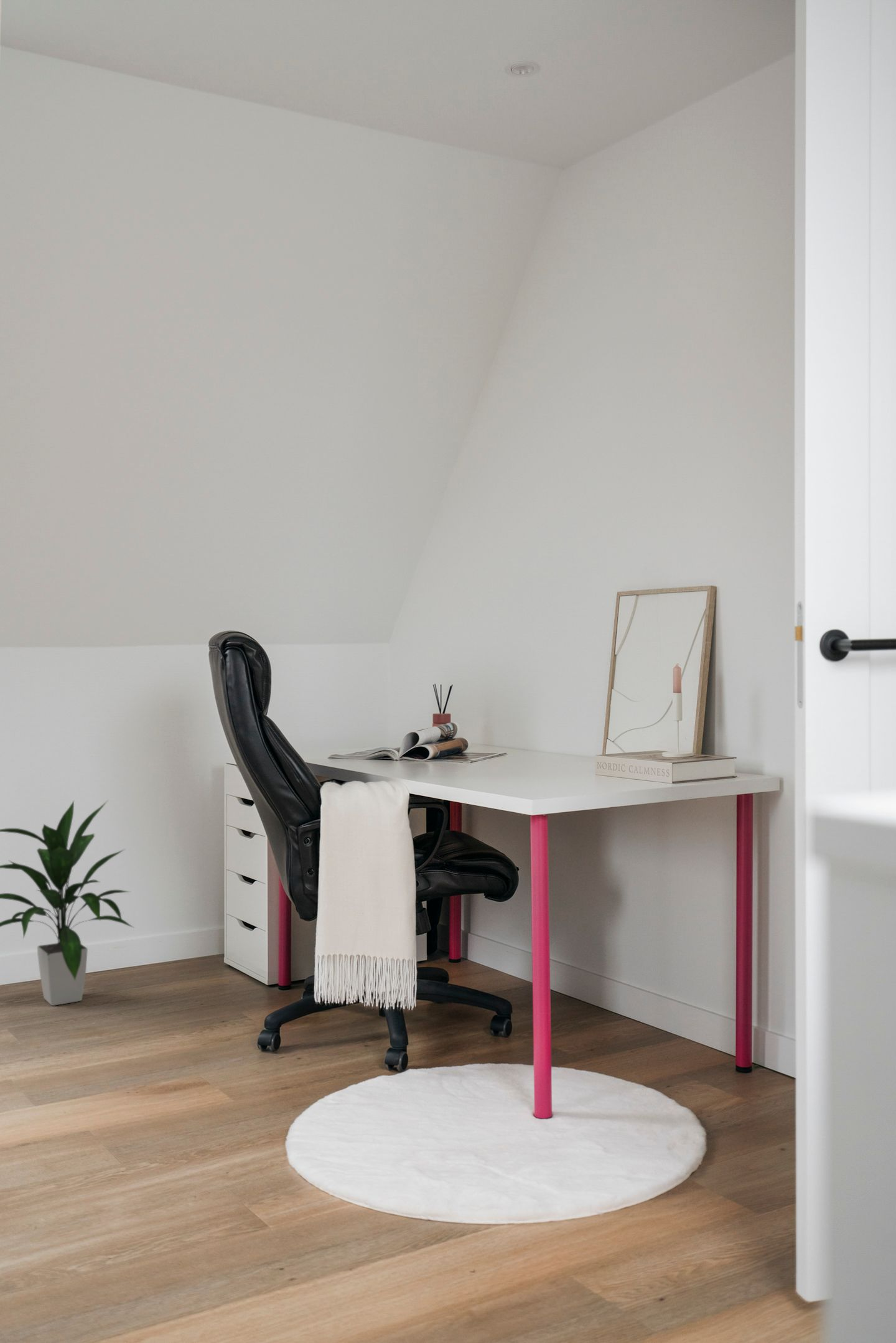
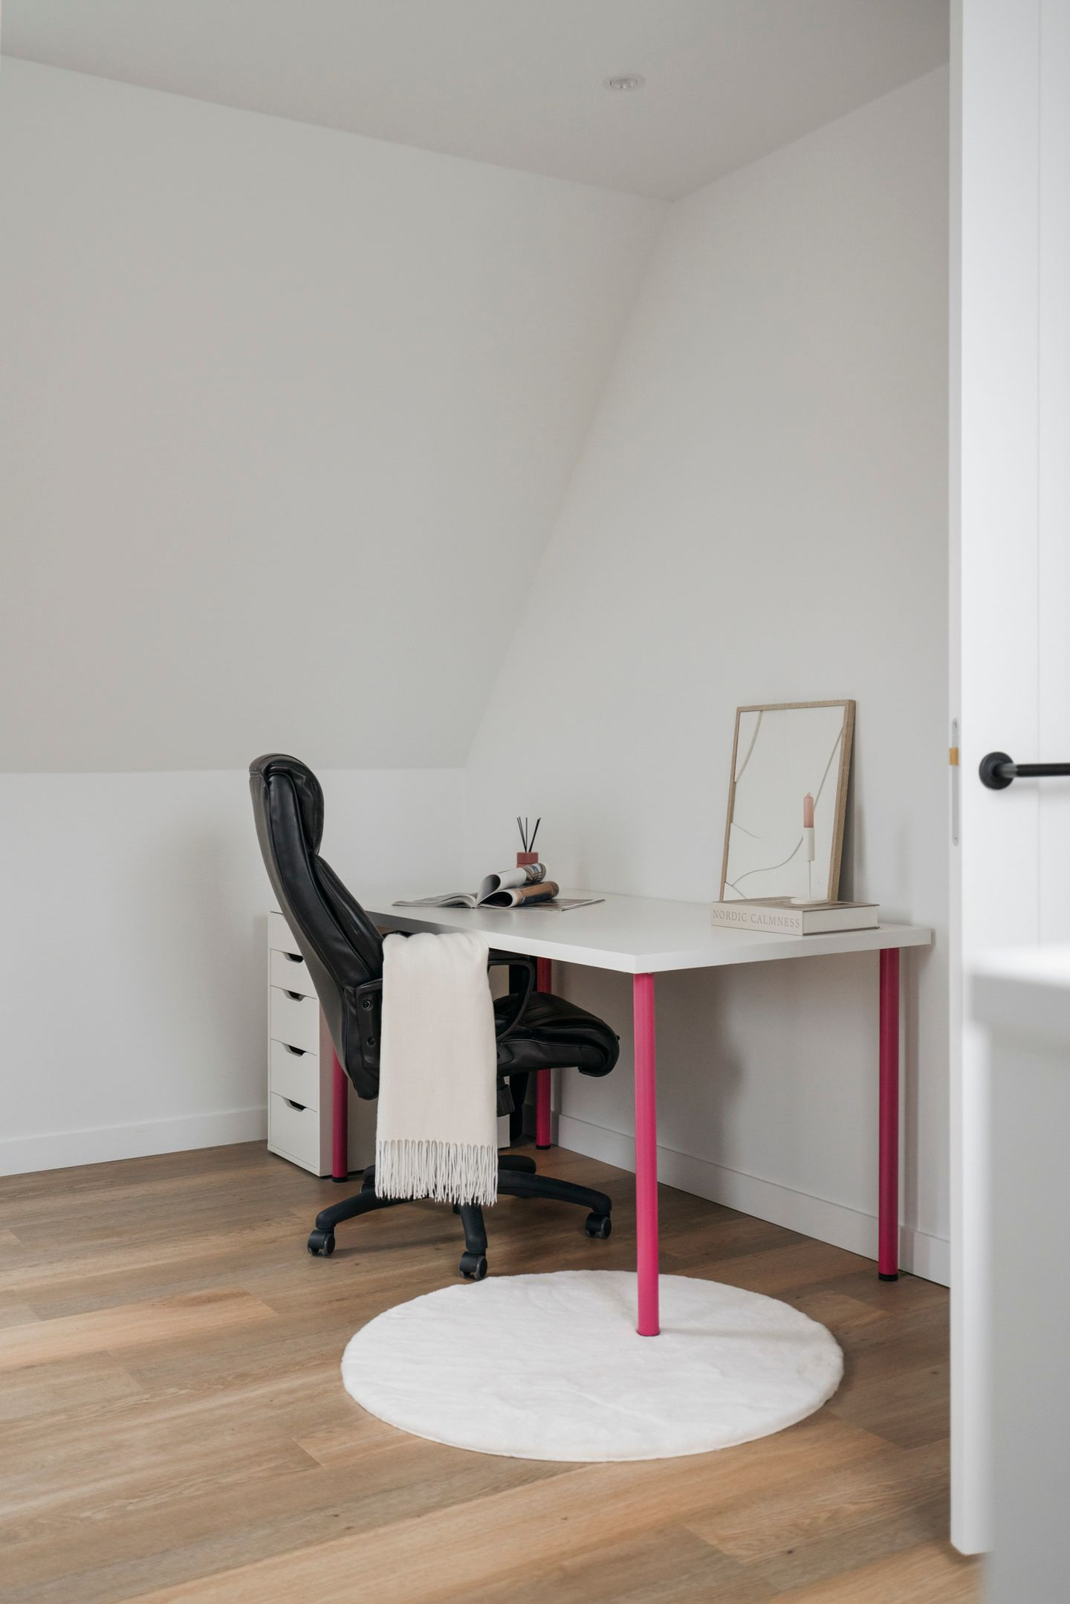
- indoor plant [0,799,135,1006]
